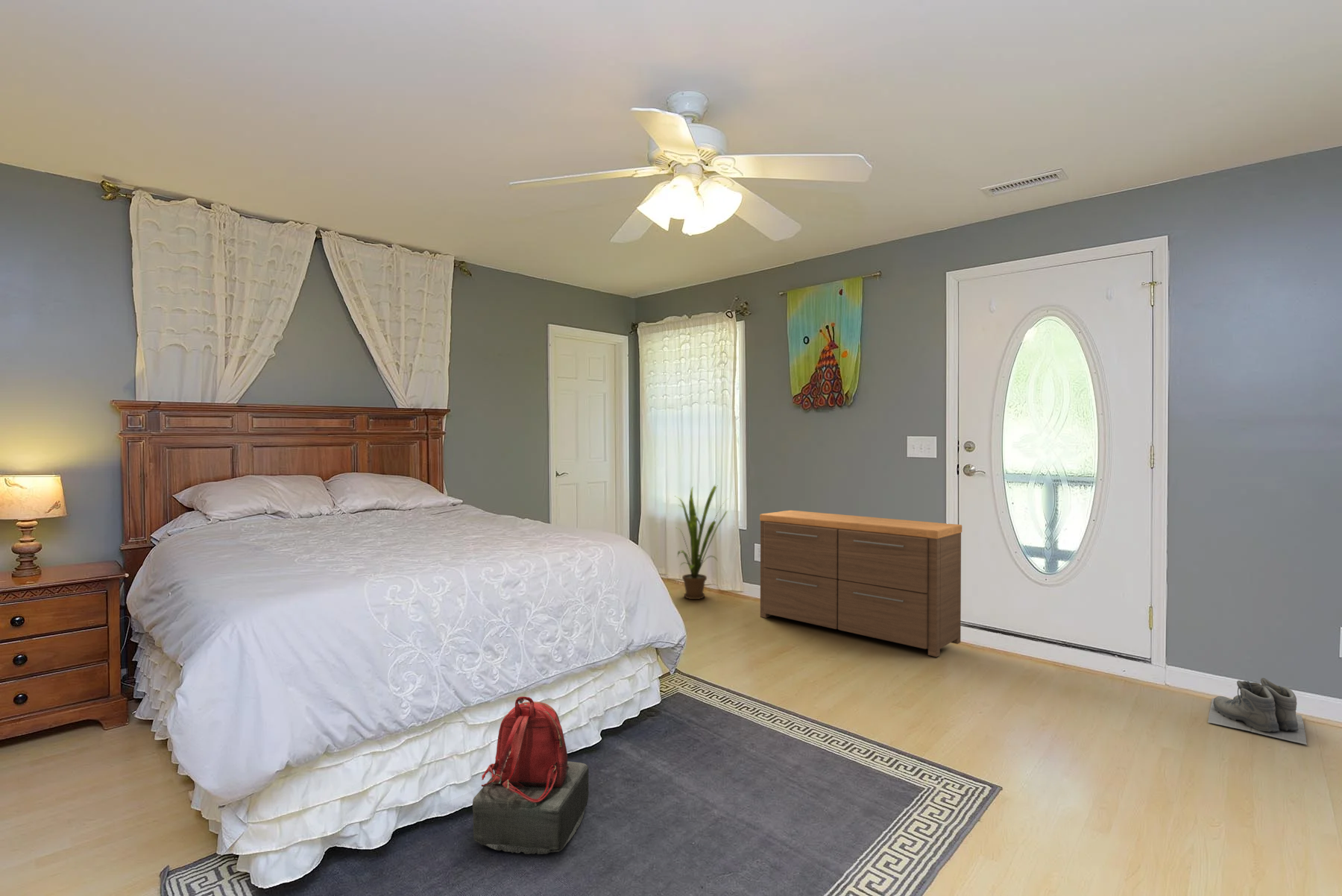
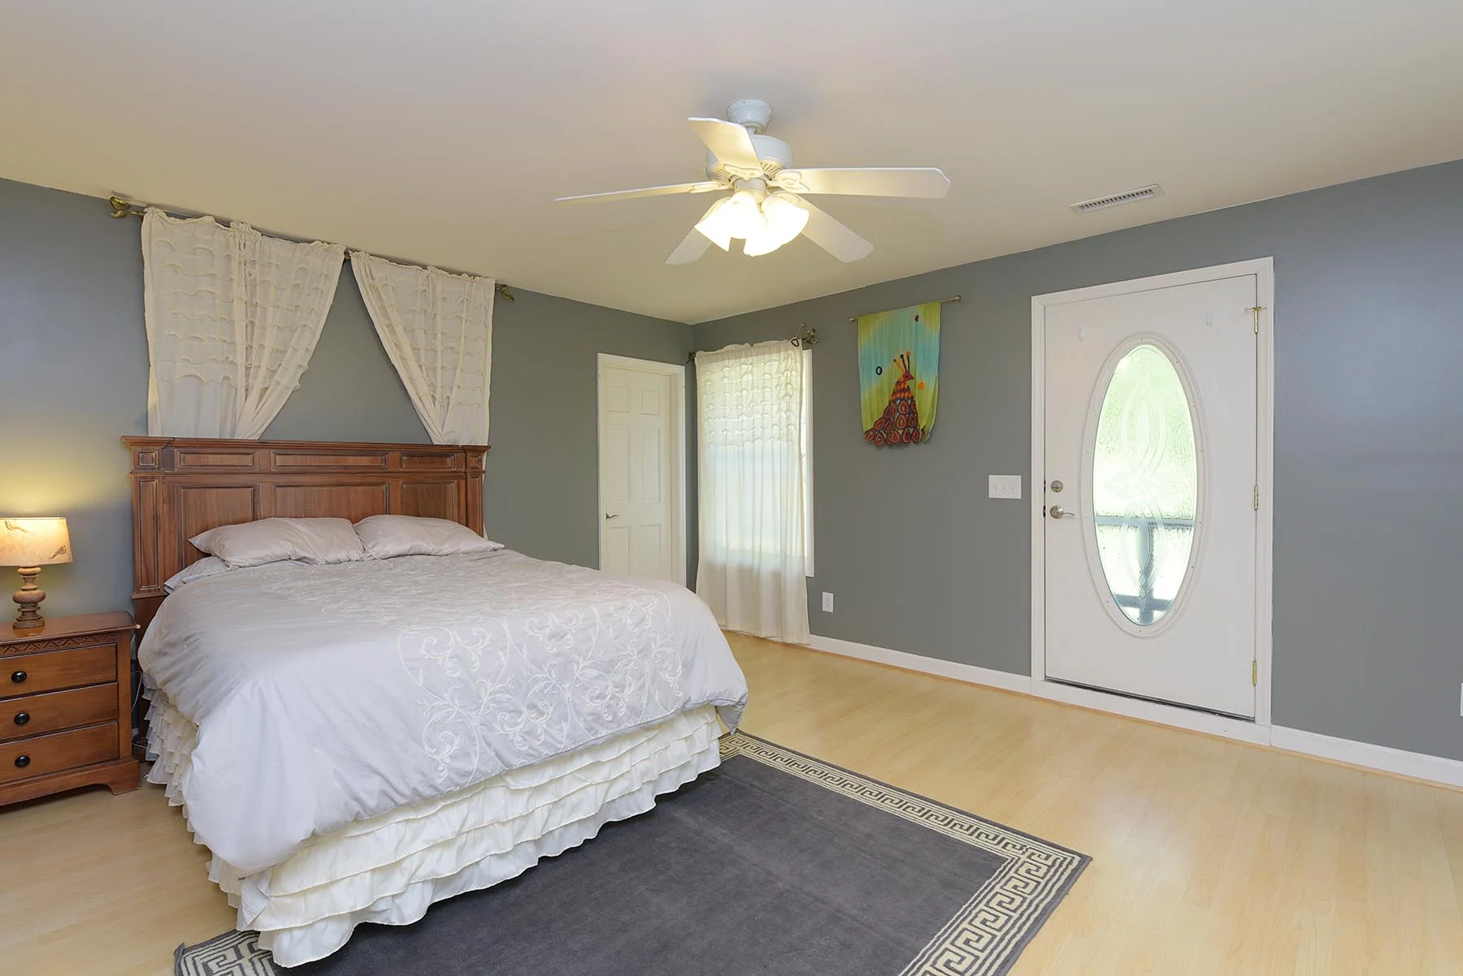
- dresser [759,510,963,657]
- backpack [472,695,590,855]
- boots [1207,677,1308,745]
- house plant [675,485,730,600]
